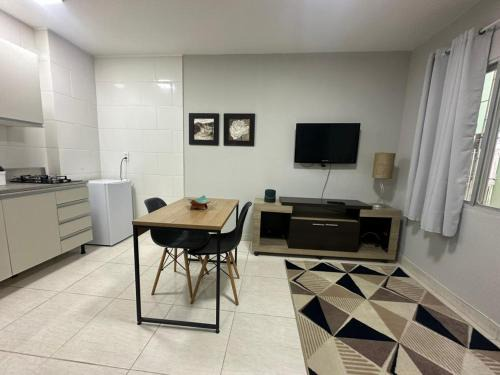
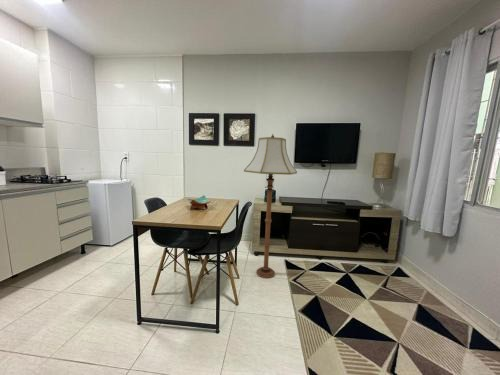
+ floor lamp [243,133,298,279]
